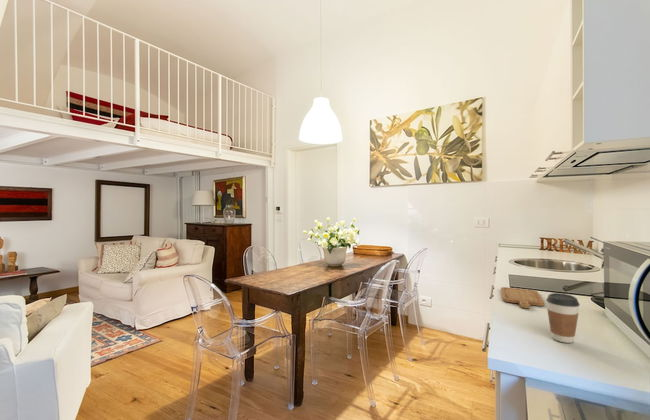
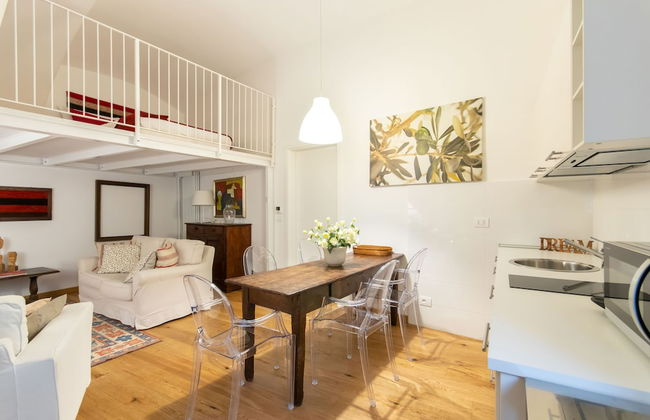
- chopping board [500,286,545,309]
- coffee cup [545,292,581,344]
